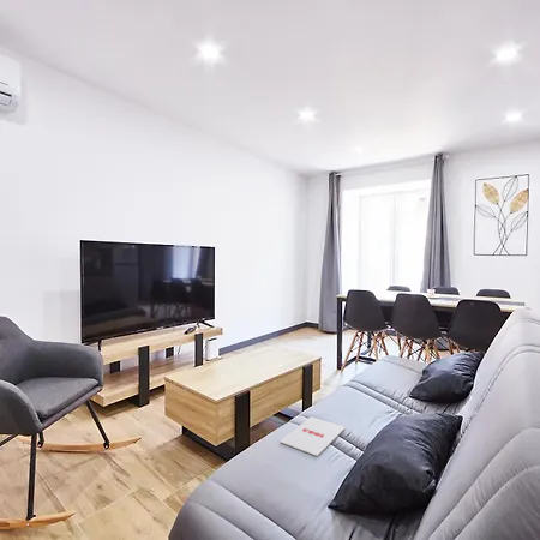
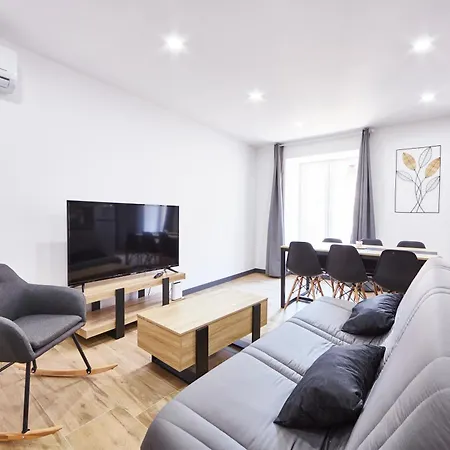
- magazine [278,416,346,457]
